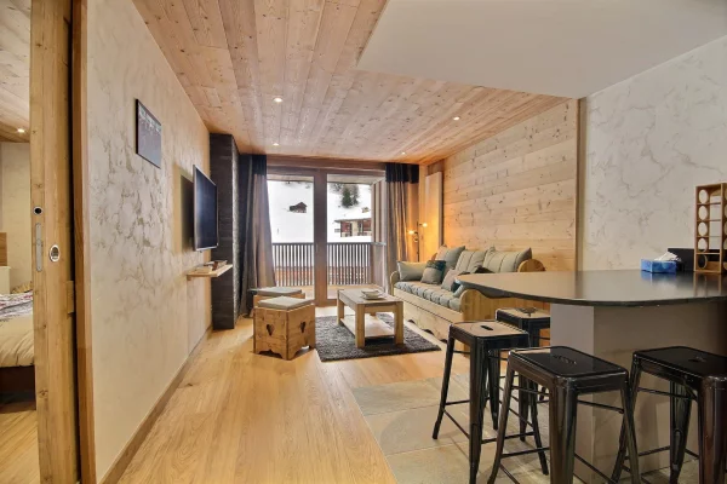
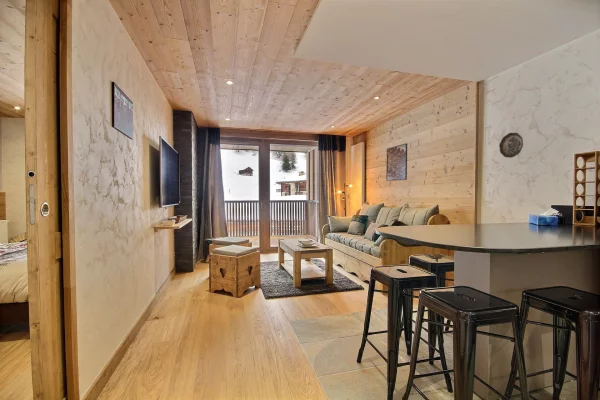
+ decorative plate [498,132,524,159]
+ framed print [385,143,408,182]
